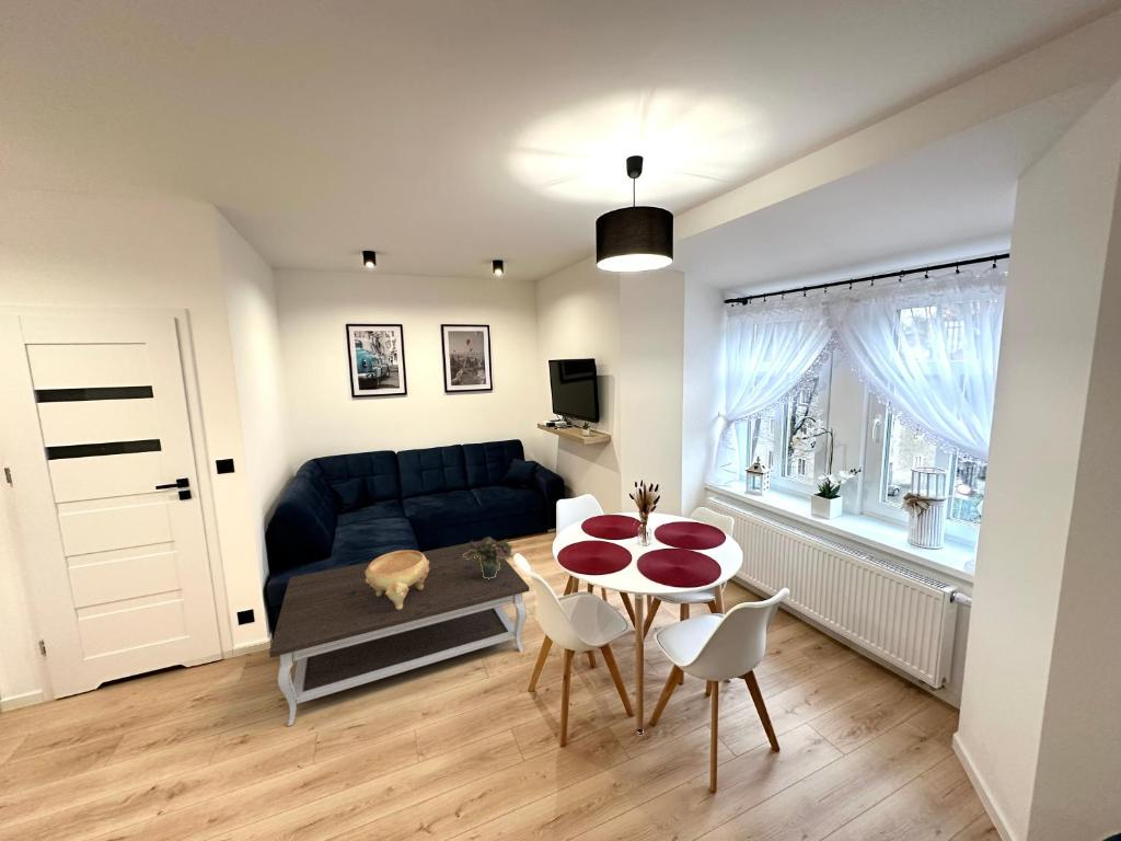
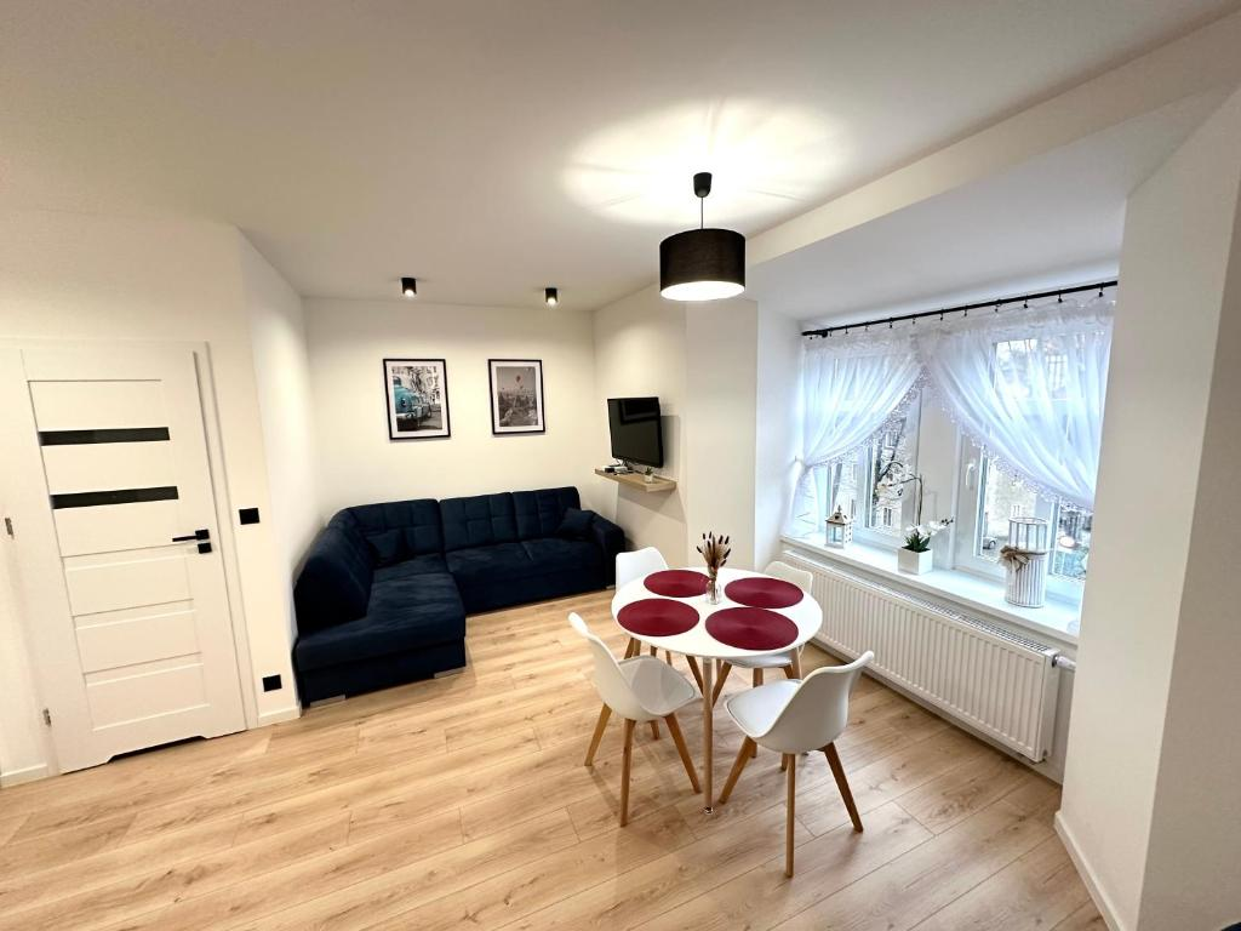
- potted plant [463,535,515,579]
- decorative bowl [365,549,429,610]
- coffee table [268,540,531,727]
